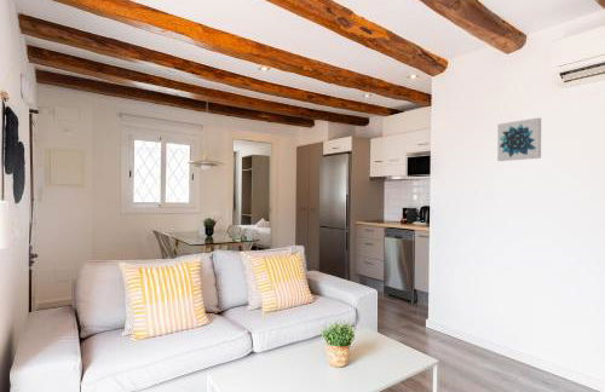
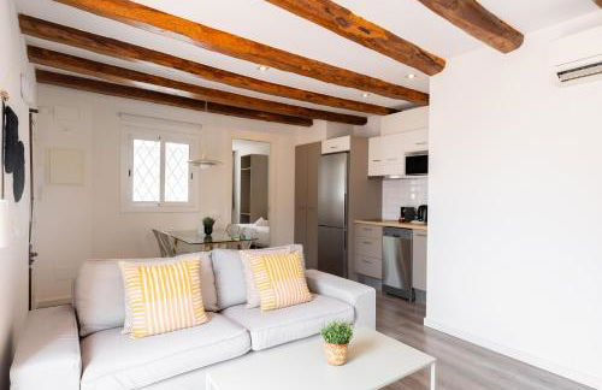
- wall art [496,116,542,162]
